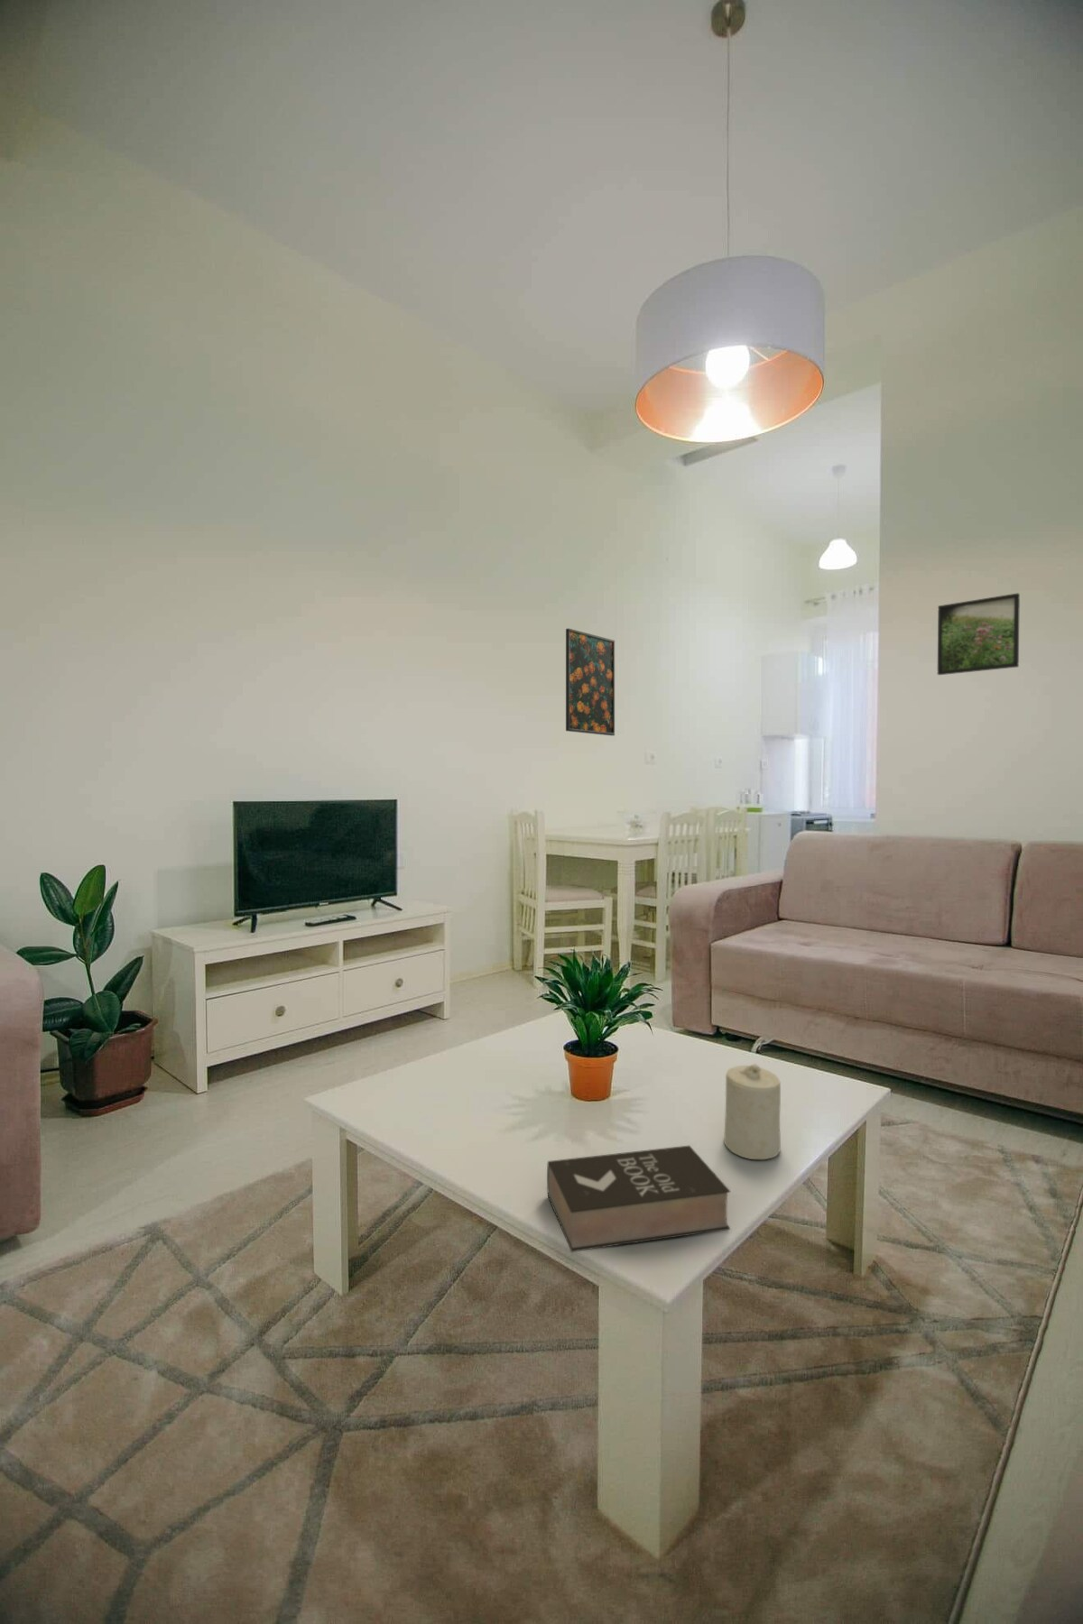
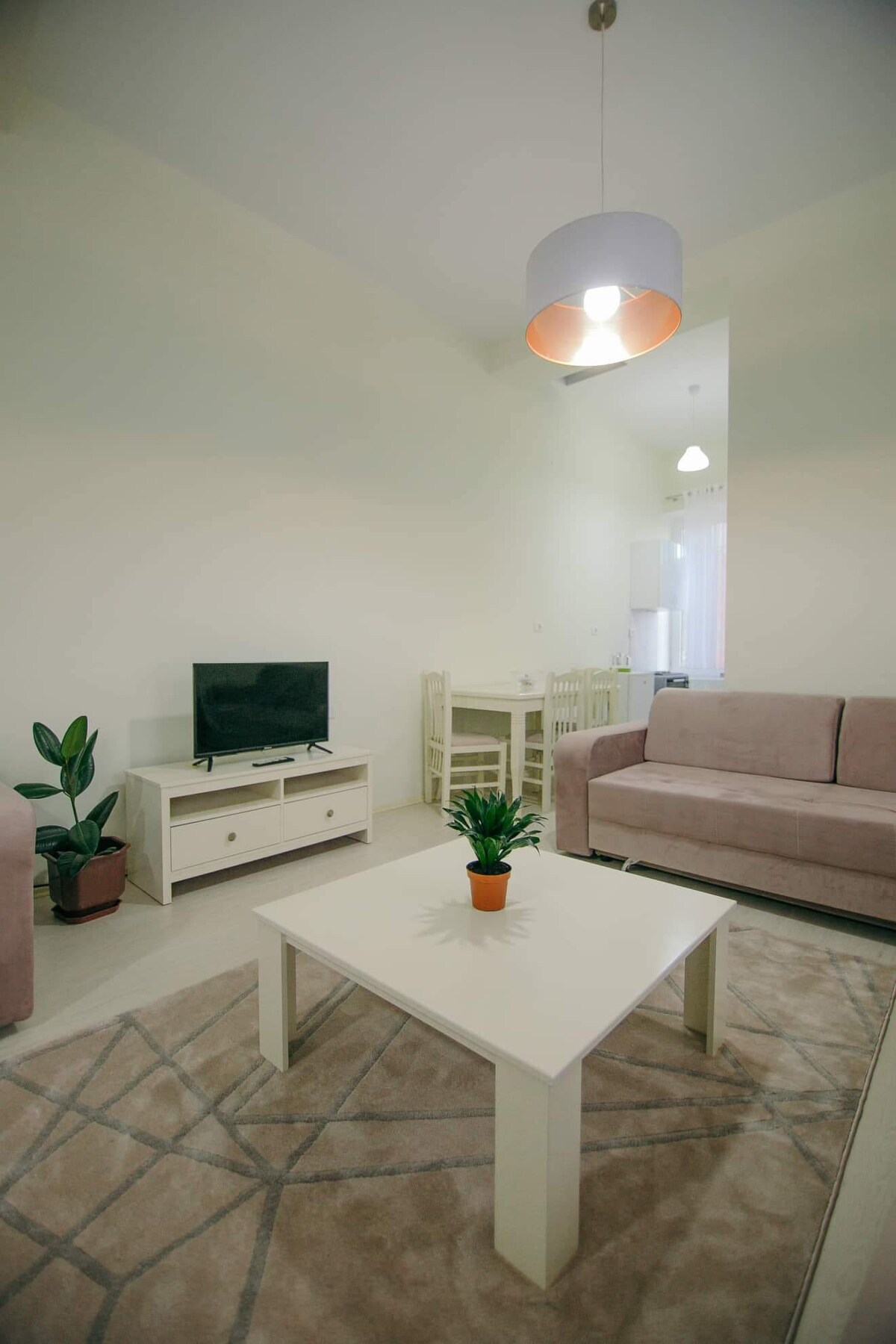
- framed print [564,628,615,736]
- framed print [937,593,1020,675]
- candle [723,1063,782,1160]
- book [546,1146,731,1252]
